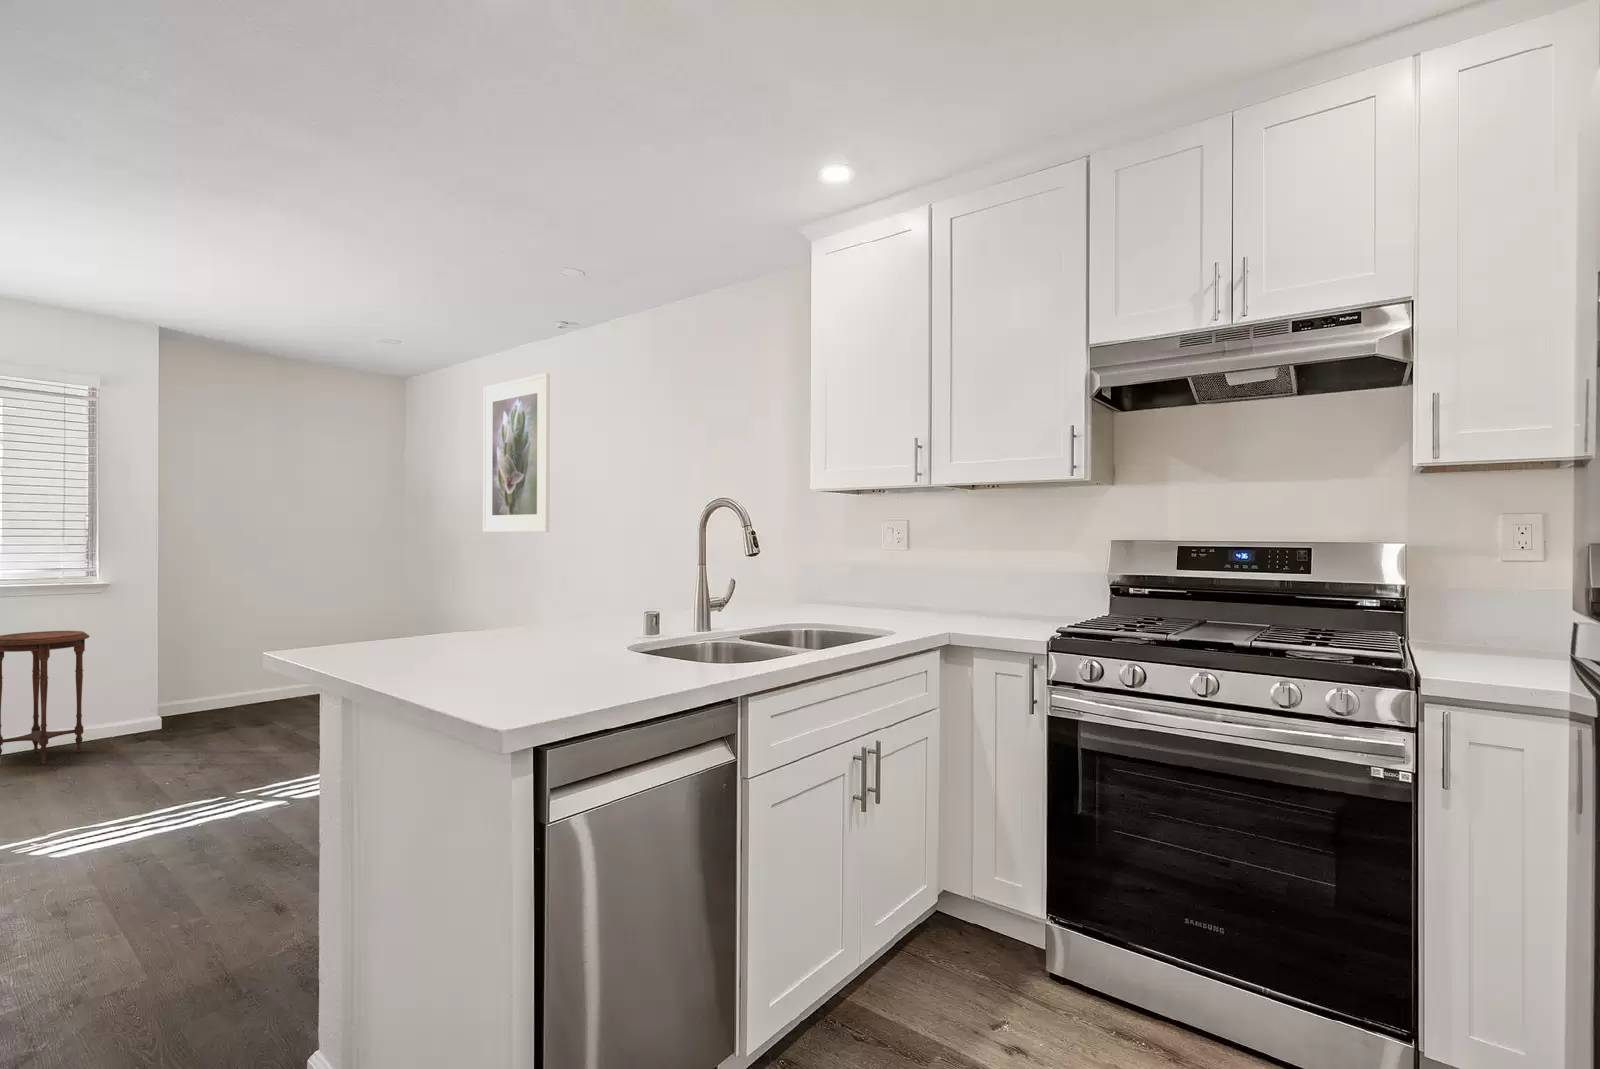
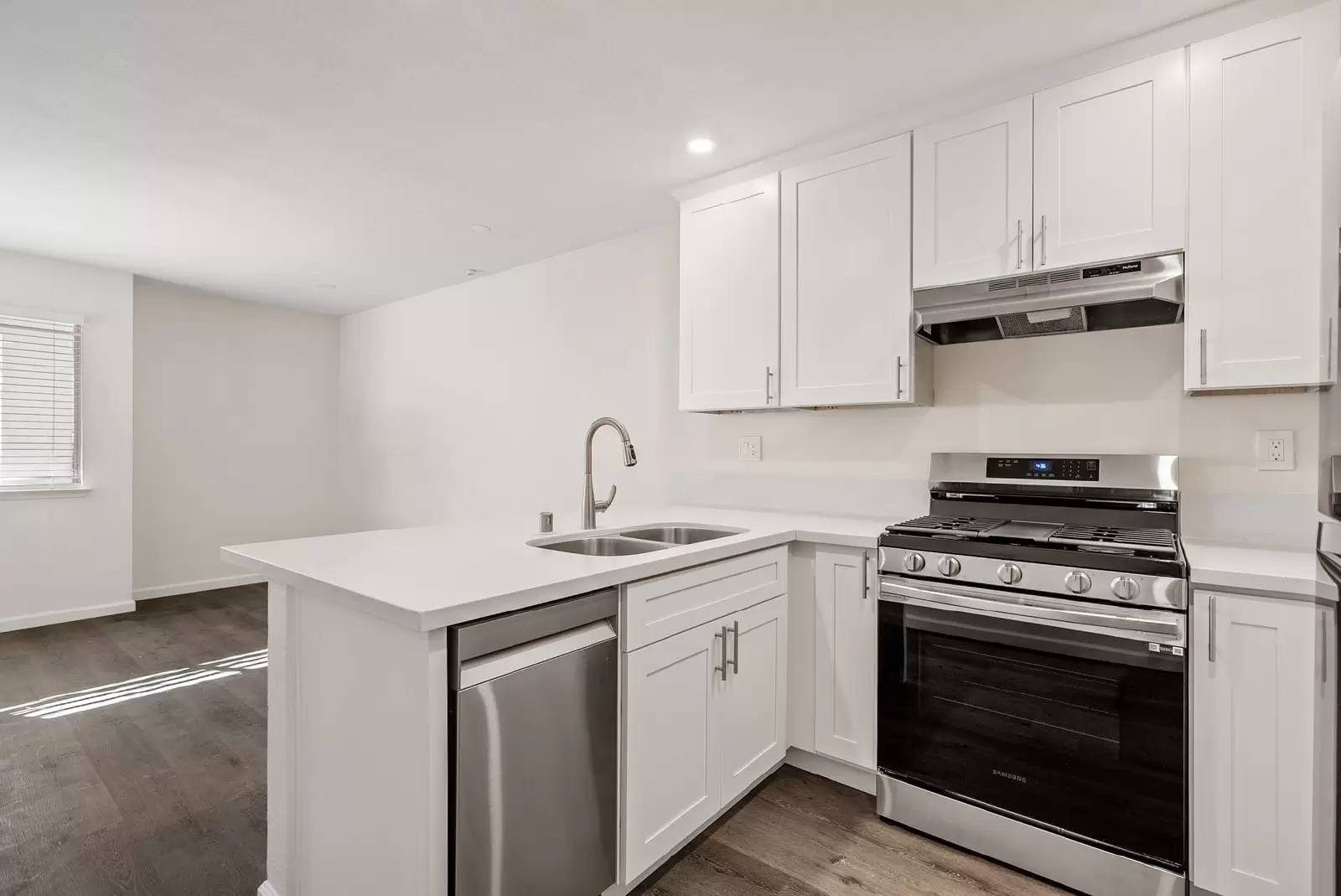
- side table [0,630,89,765]
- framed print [482,372,551,533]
